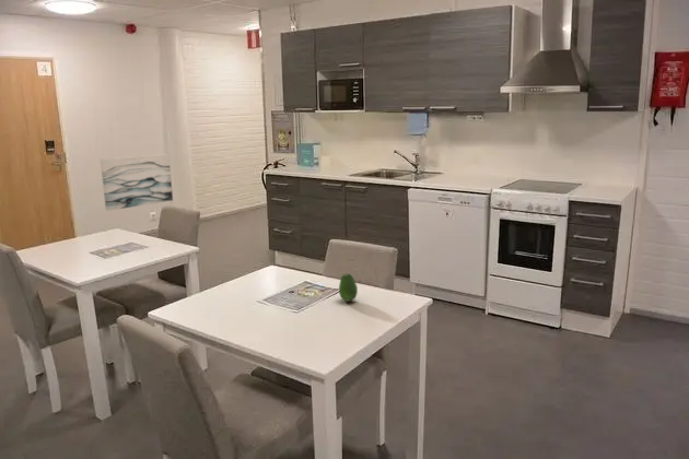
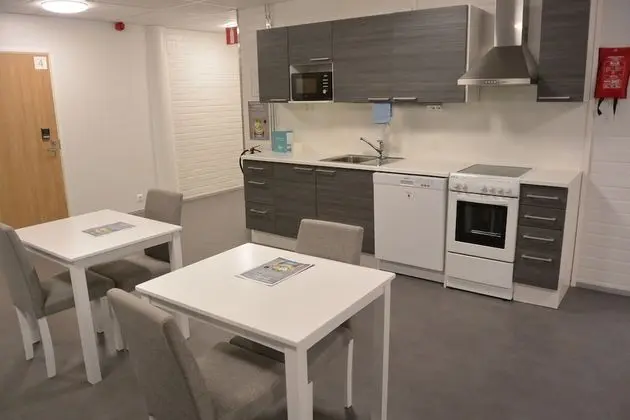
- fruit [338,272,359,303]
- wall art [100,153,174,212]
